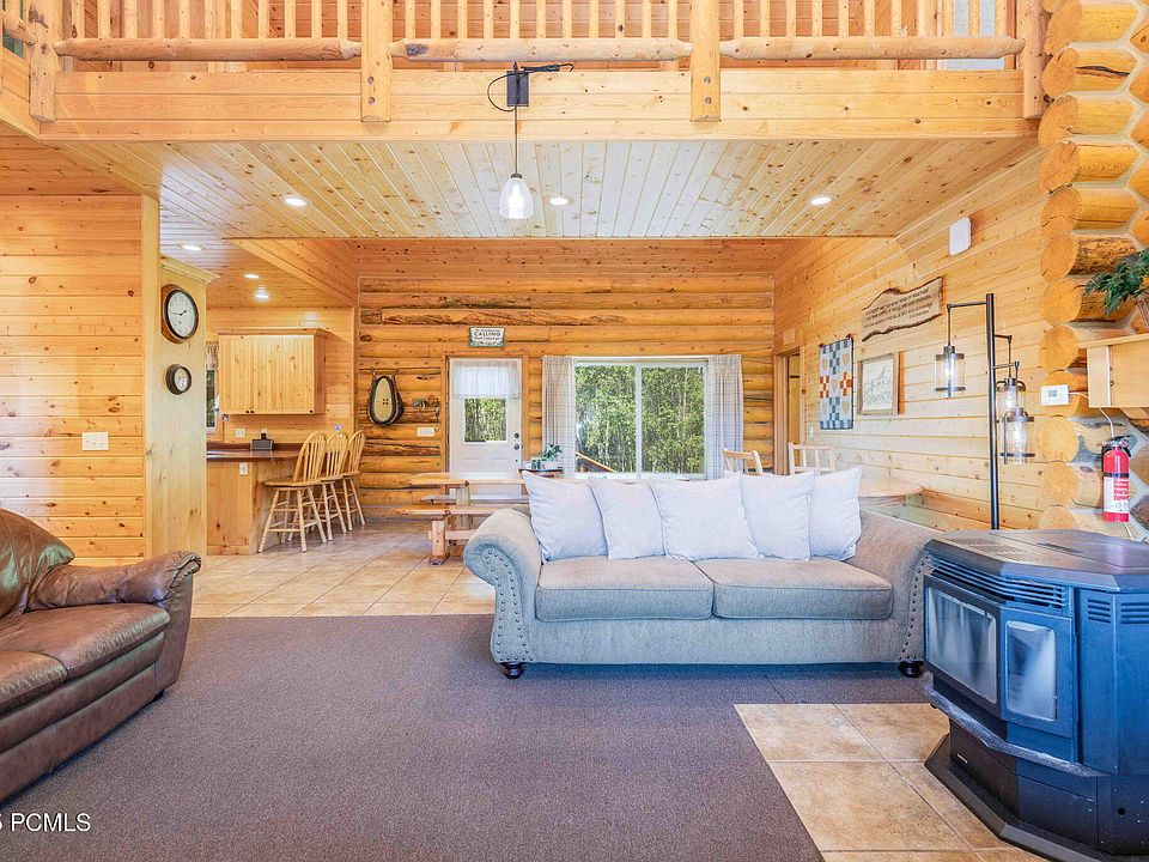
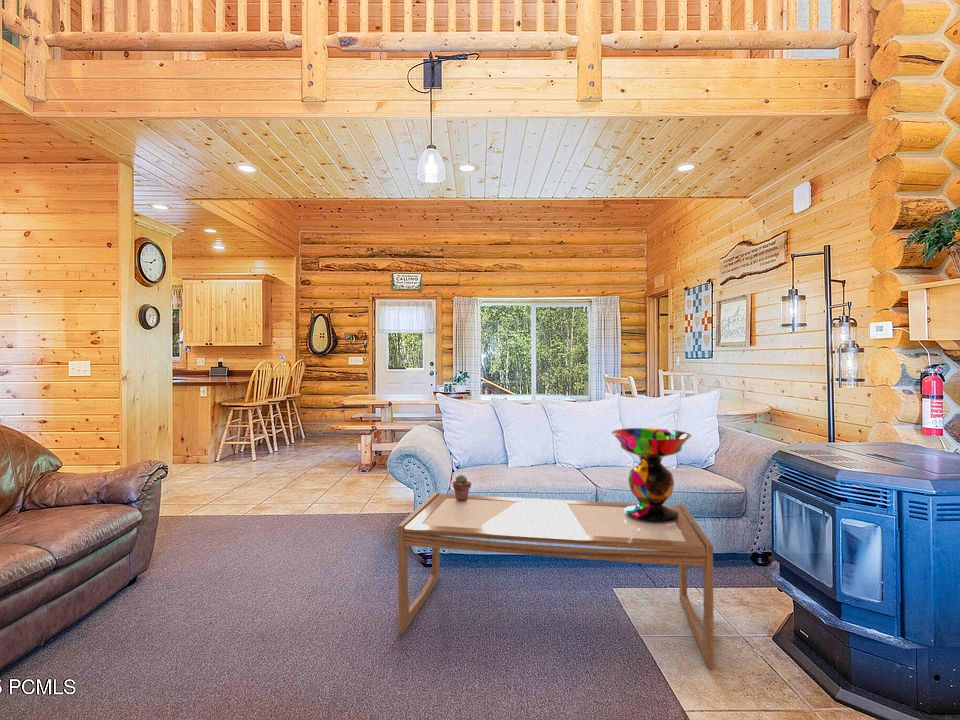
+ coffee table [397,491,715,670]
+ potted succulent [452,474,472,501]
+ decorative bowl [611,427,693,522]
